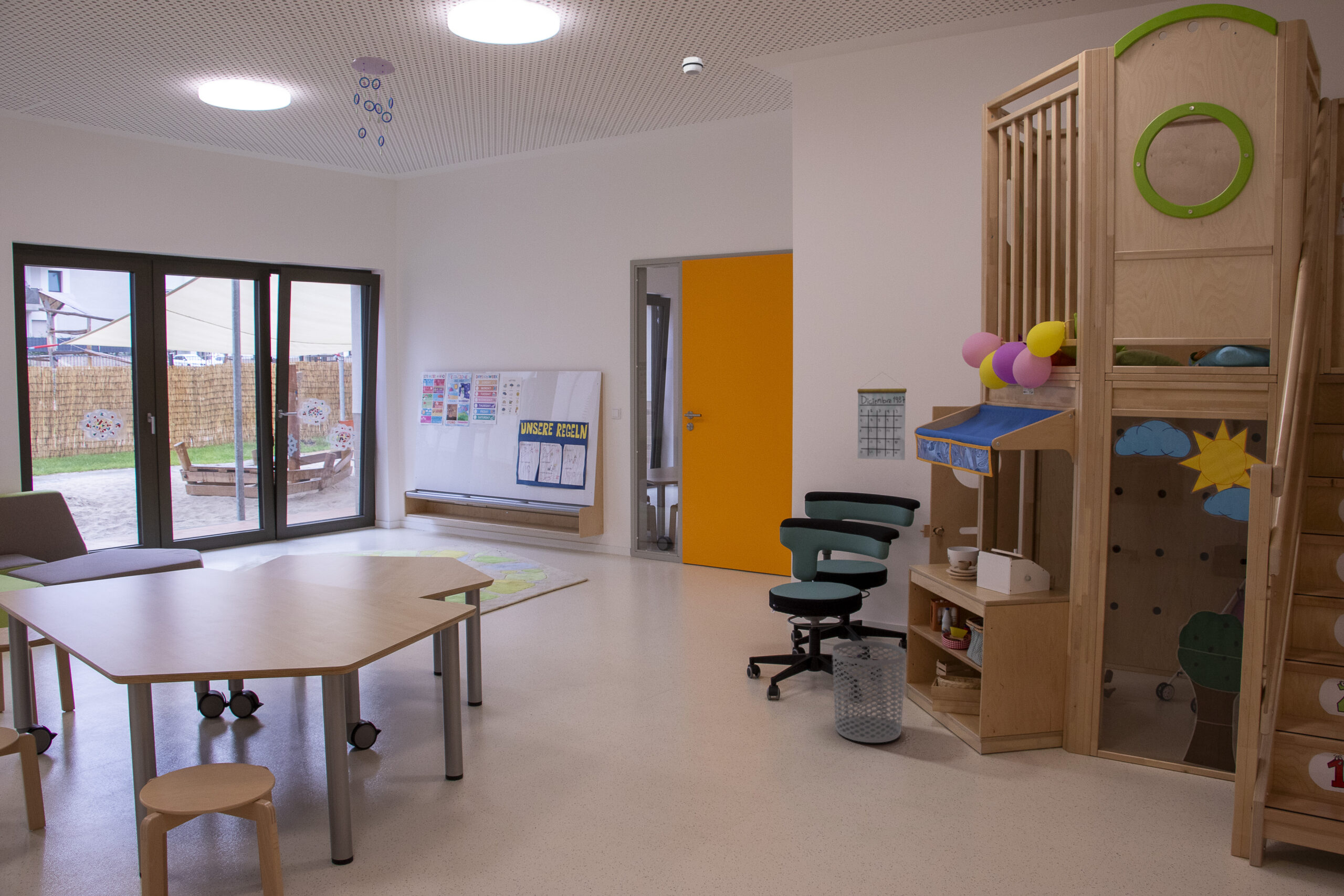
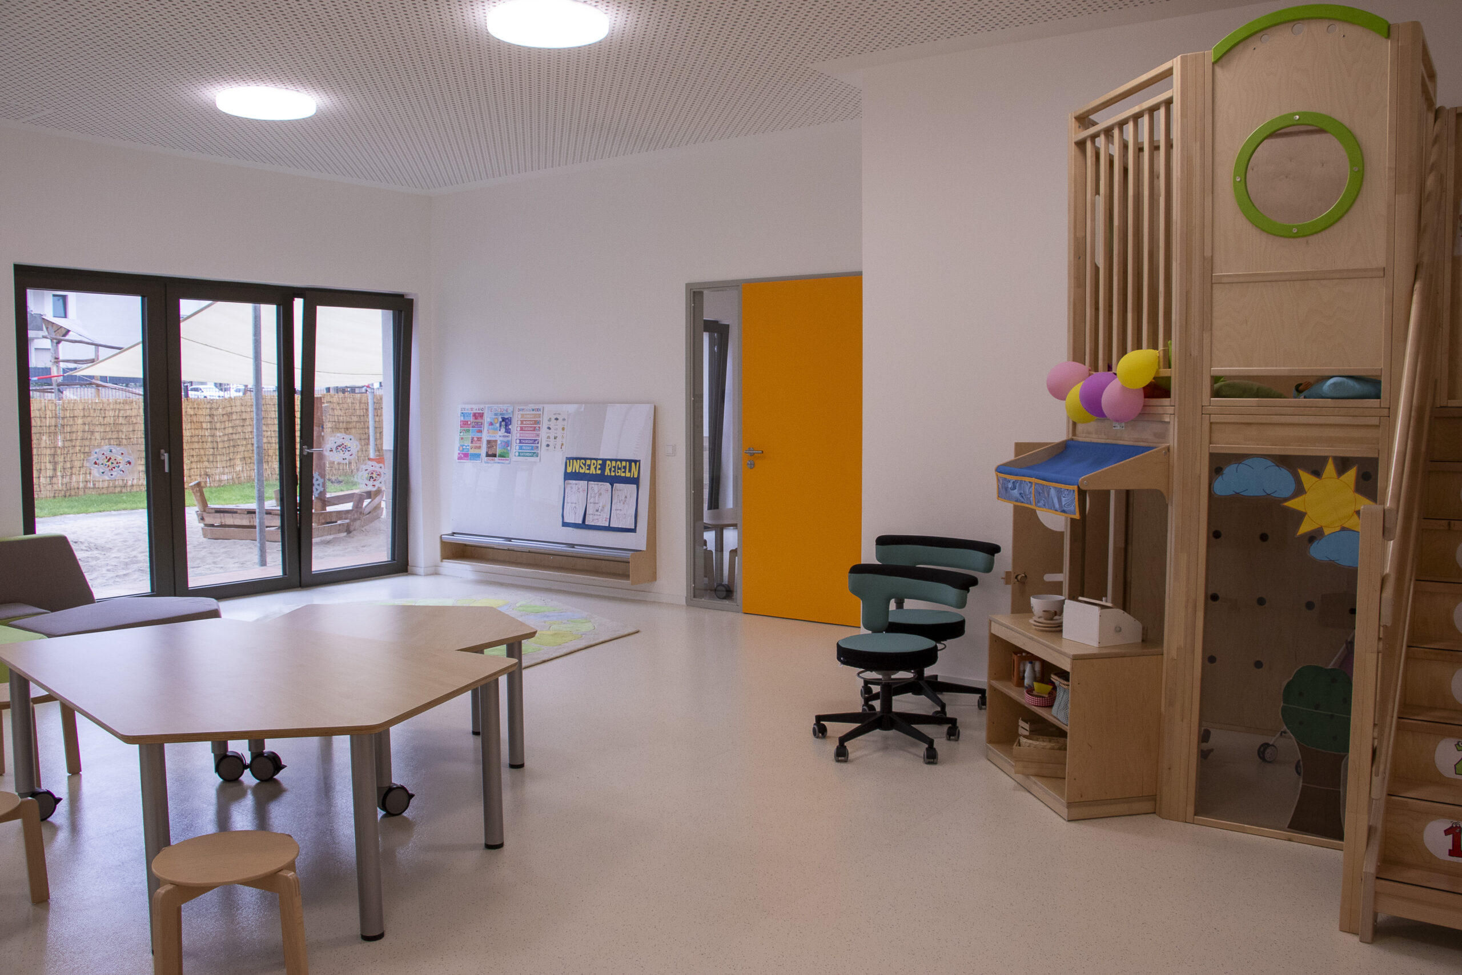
- ceiling mobile [351,56,396,156]
- waste bin [832,640,906,743]
- smoke detector [681,56,704,76]
- calendar [857,372,907,461]
